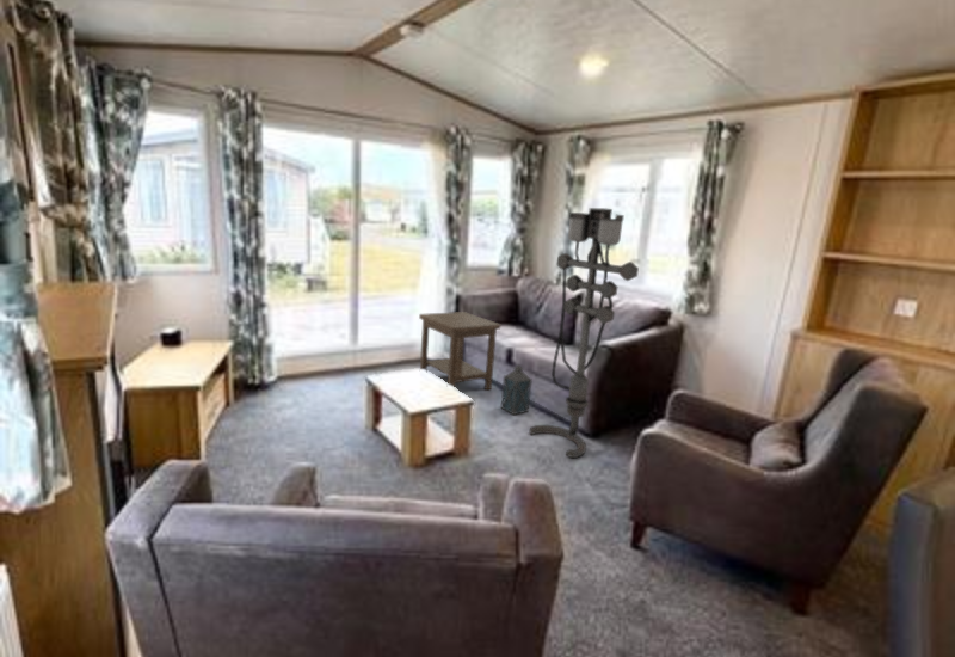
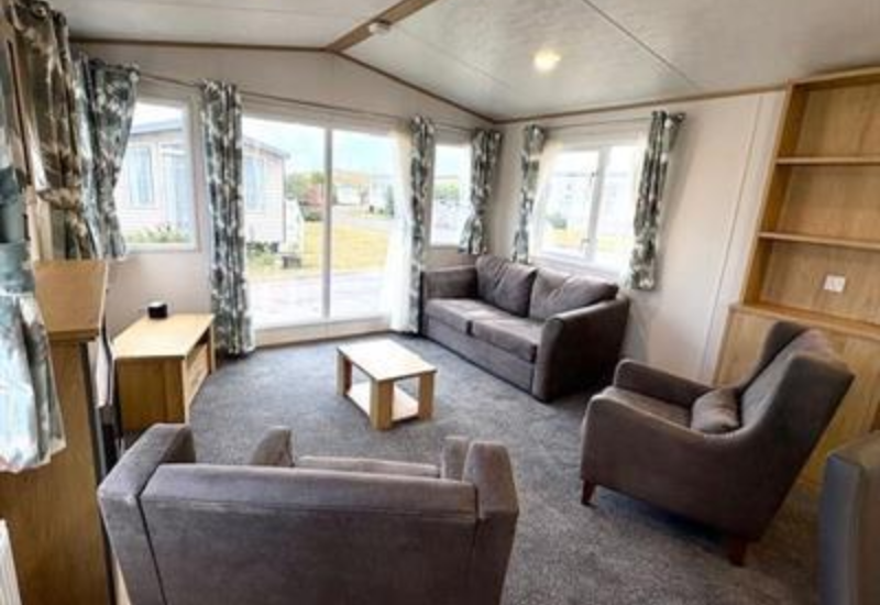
- lantern [500,363,534,416]
- floor lamp [529,207,640,459]
- side table [418,311,501,392]
